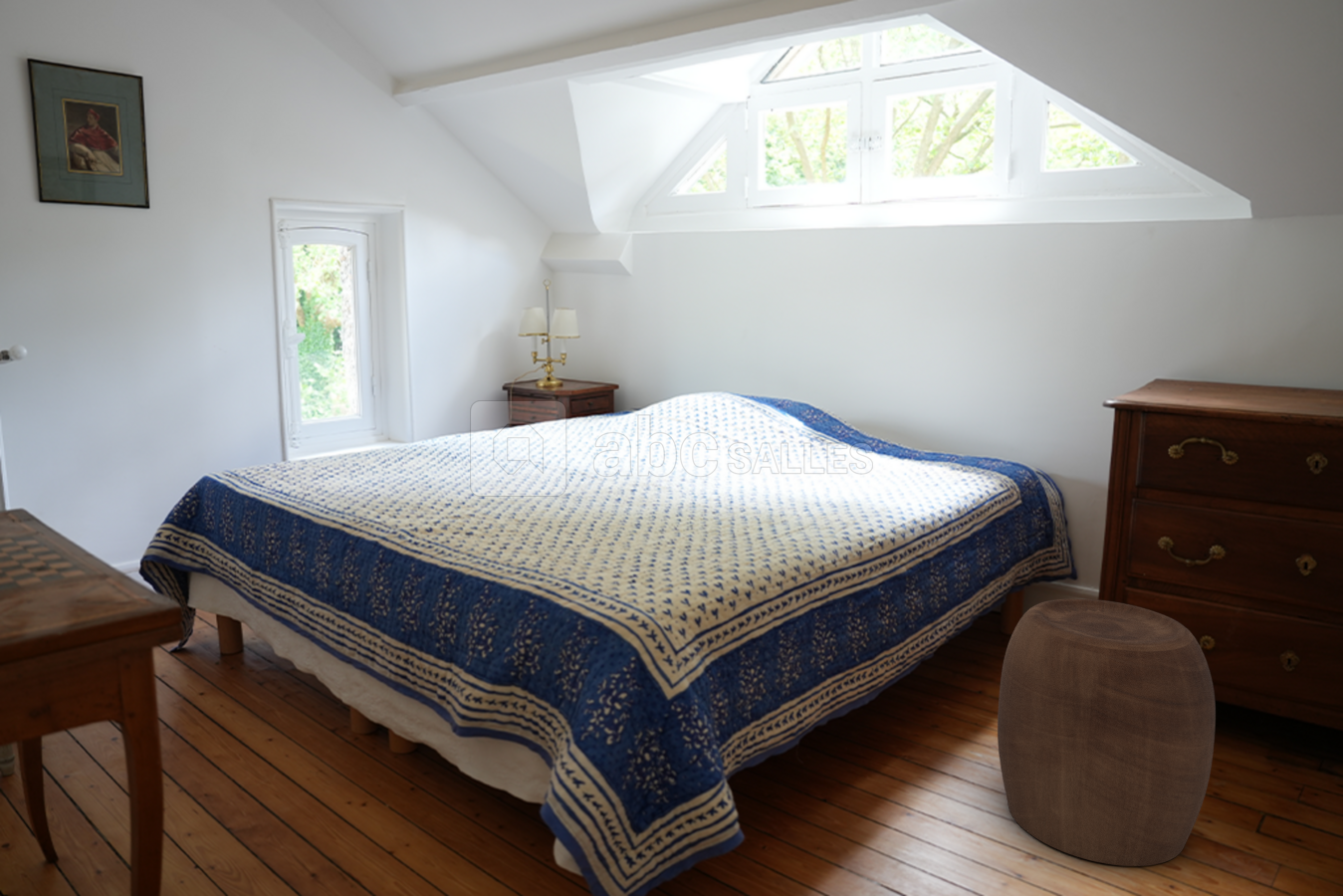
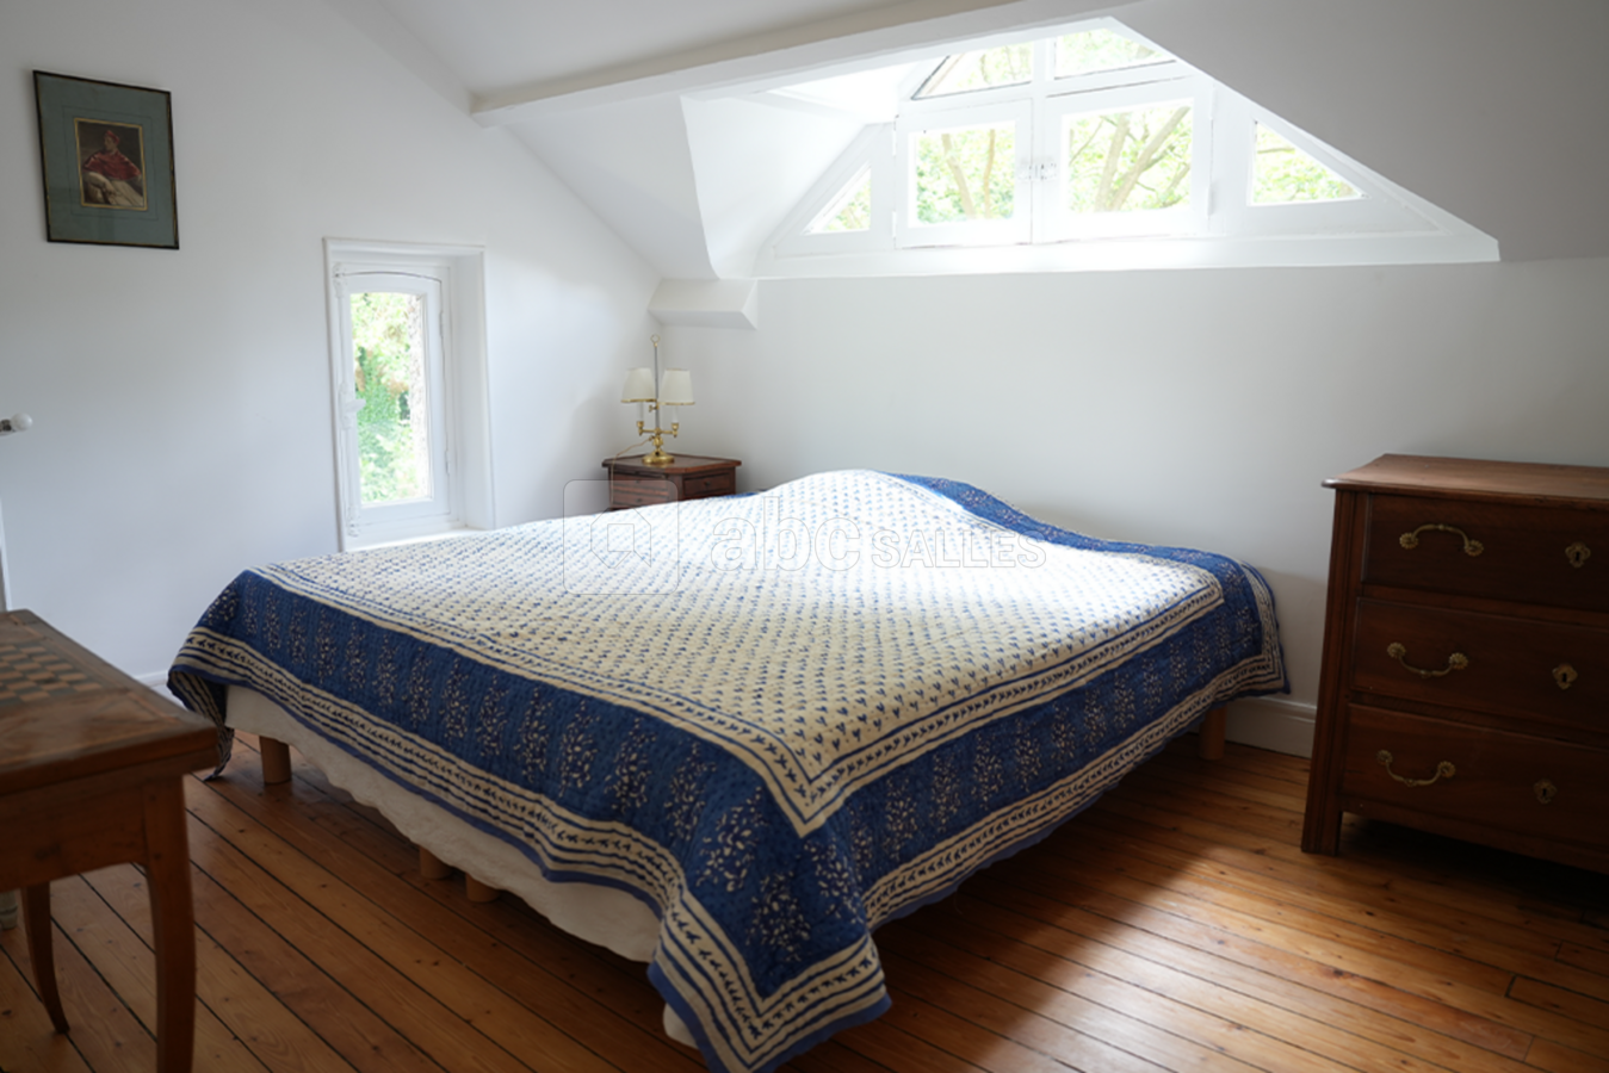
- stool [997,597,1217,867]
